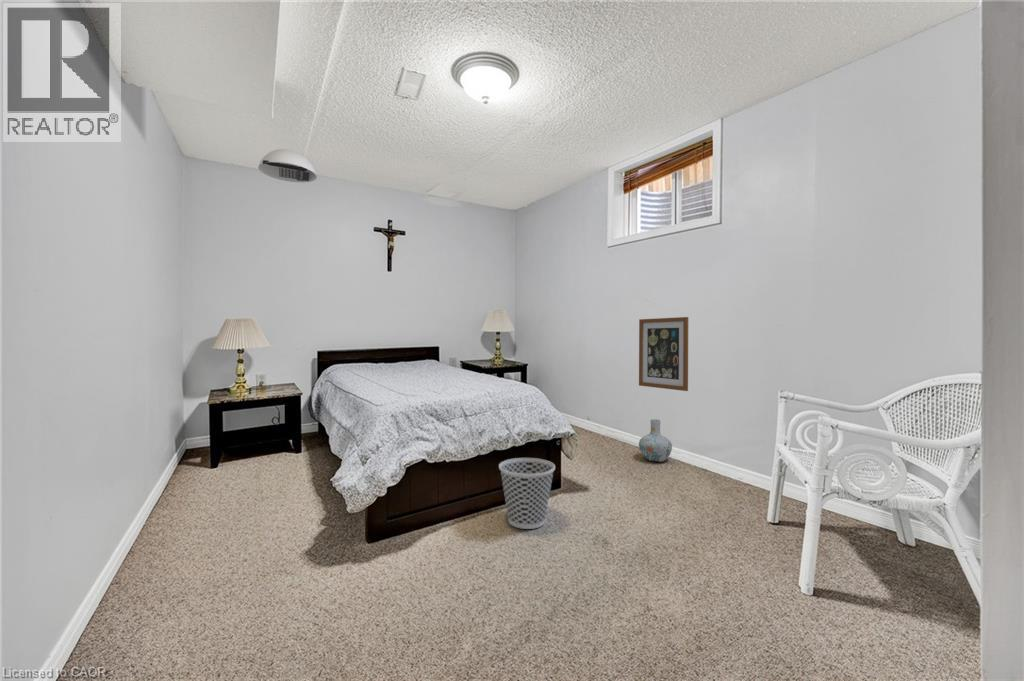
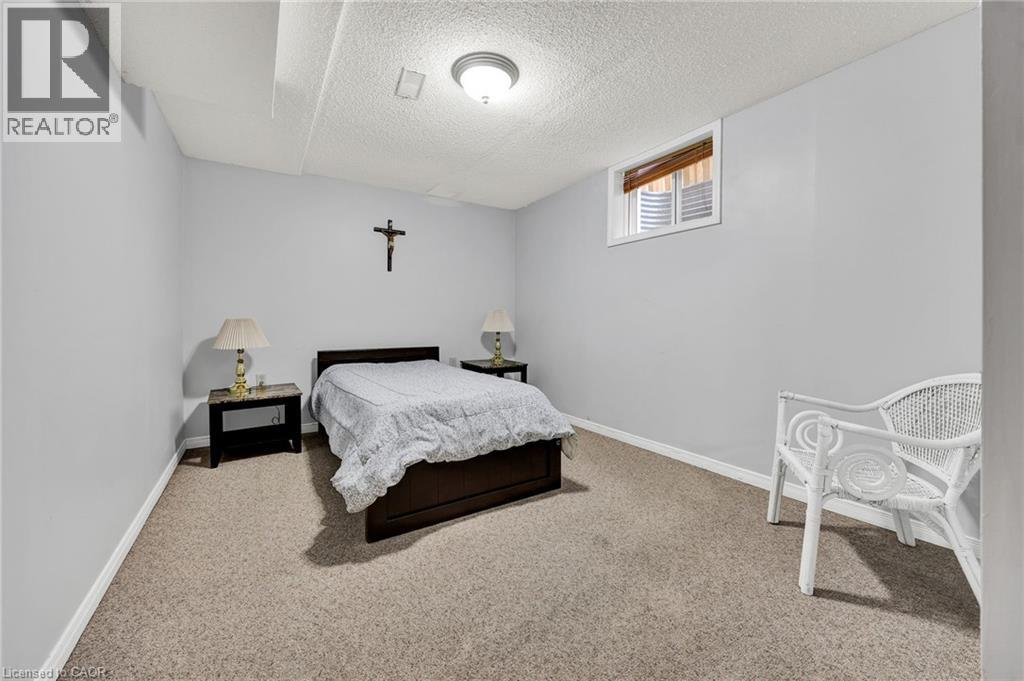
- vase [638,418,673,463]
- wastebasket [498,457,556,530]
- wall art [638,316,689,392]
- ceiling light [257,148,318,183]
